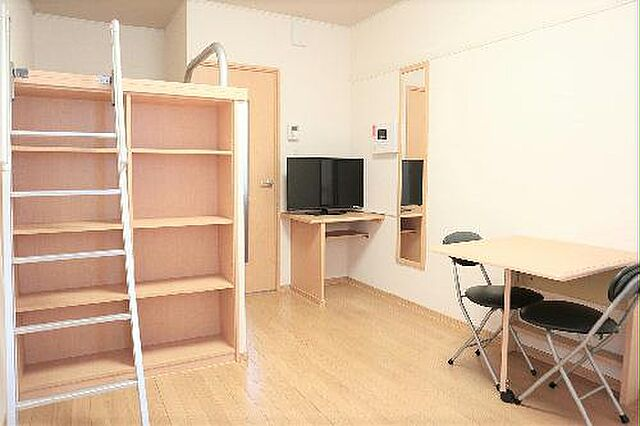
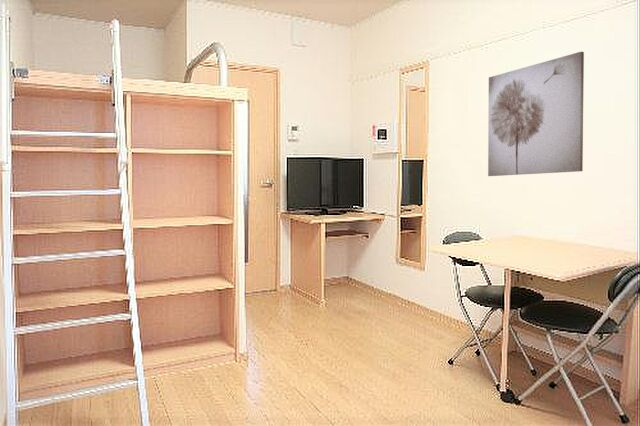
+ wall art [487,51,585,177]
